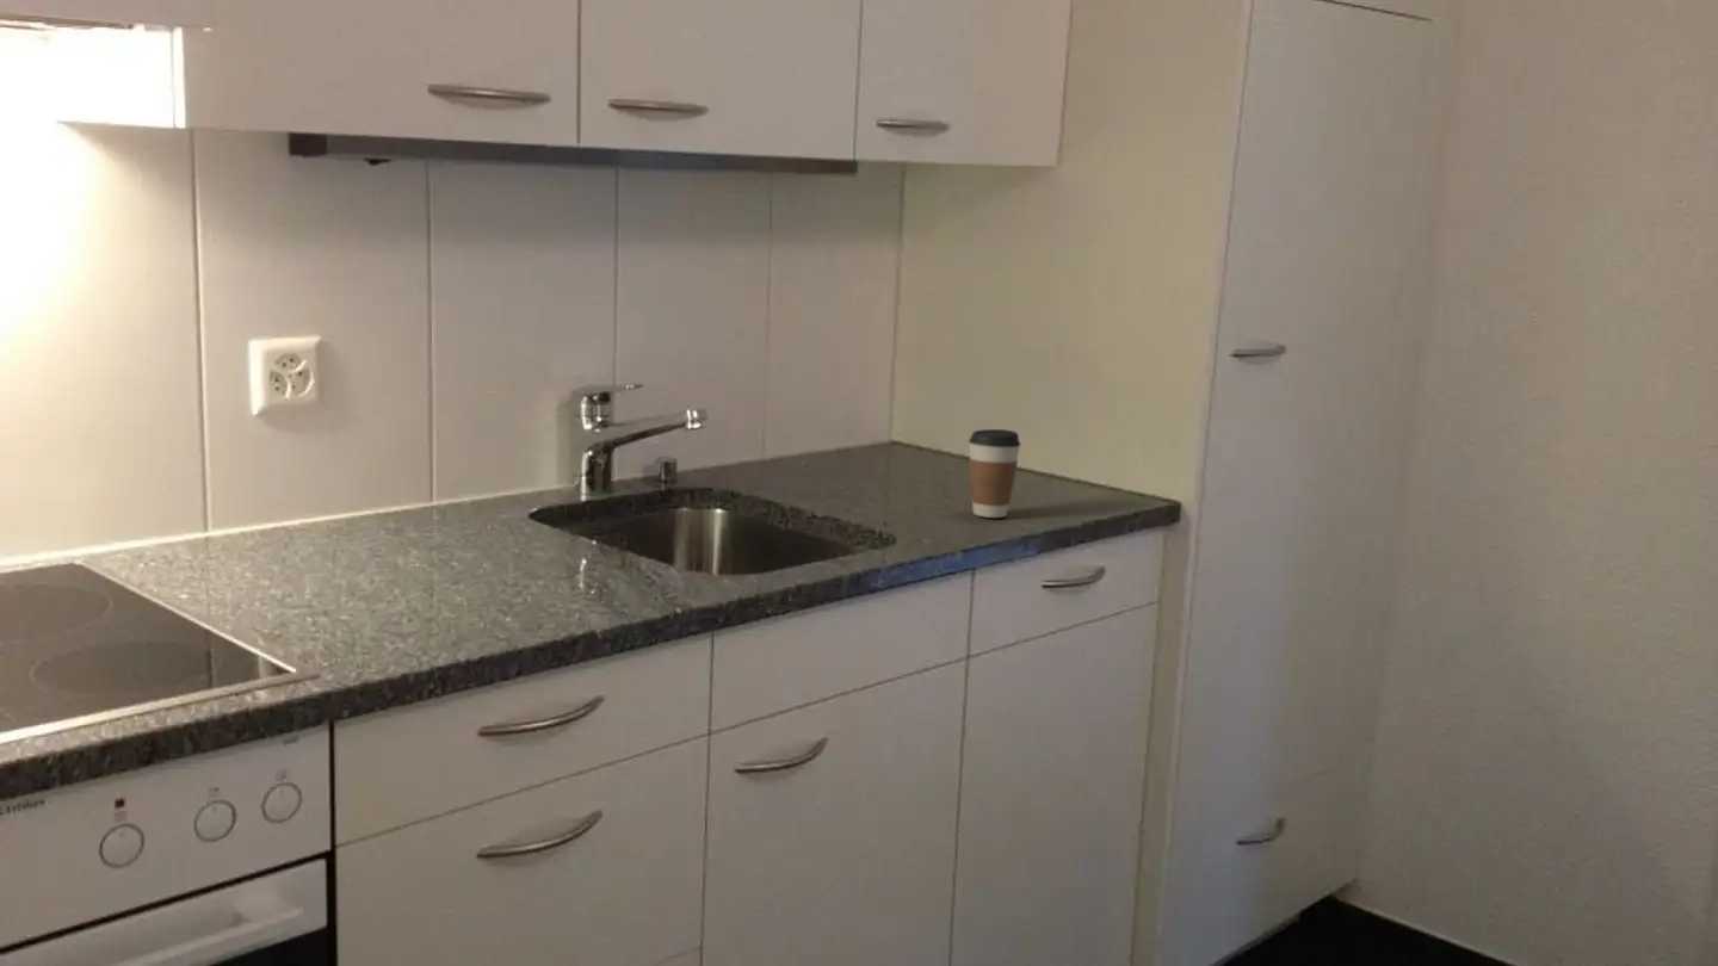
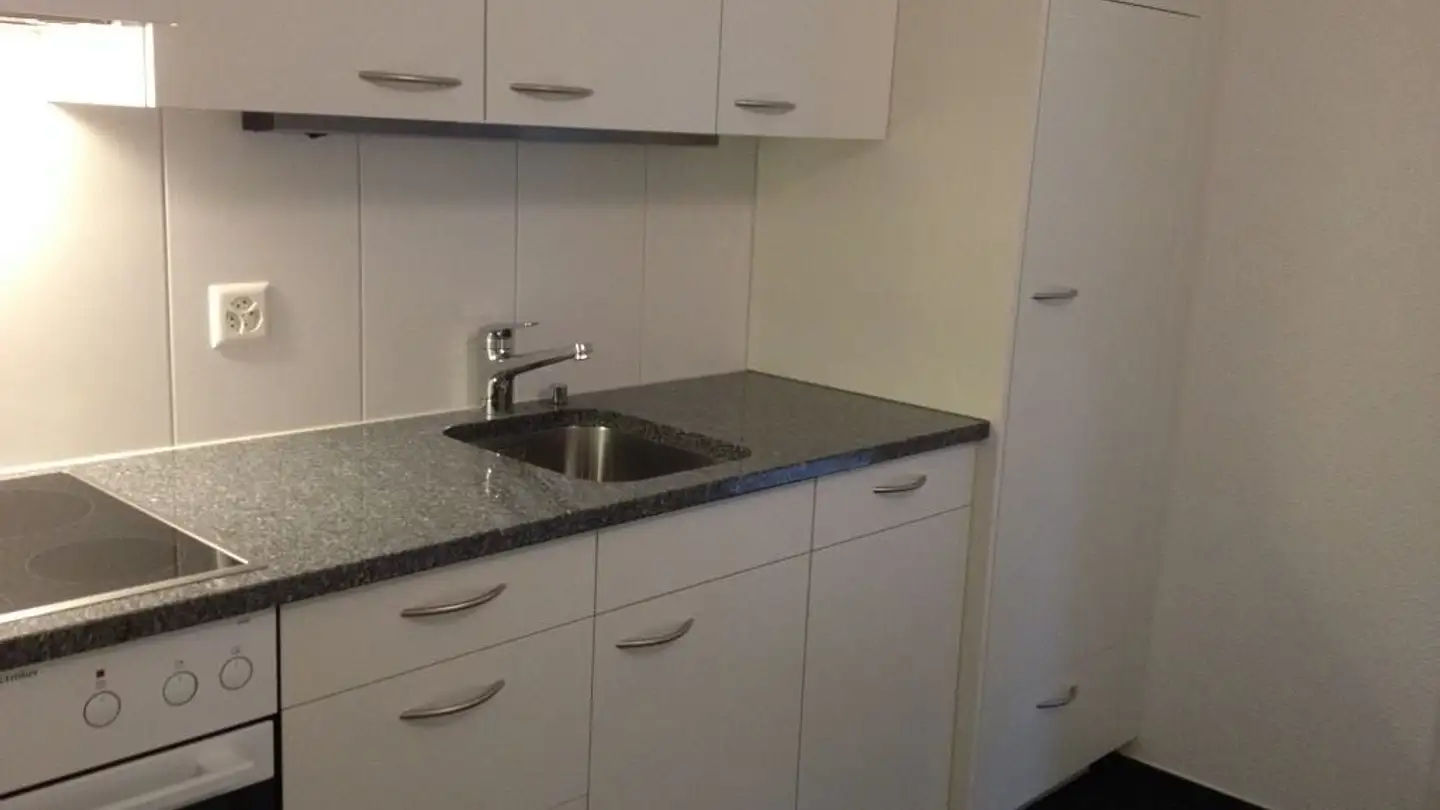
- coffee cup [968,428,1021,519]
